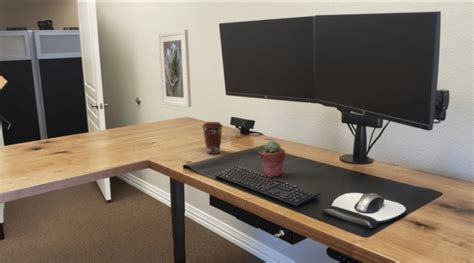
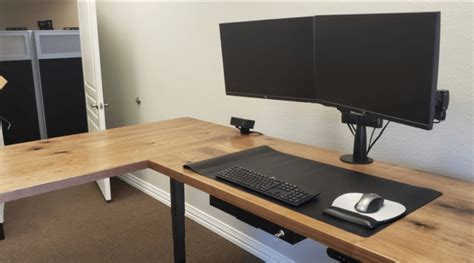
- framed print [157,29,192,108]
- coffee cup [201,121,224,155]
- potted succulent [257,140,286,178]
